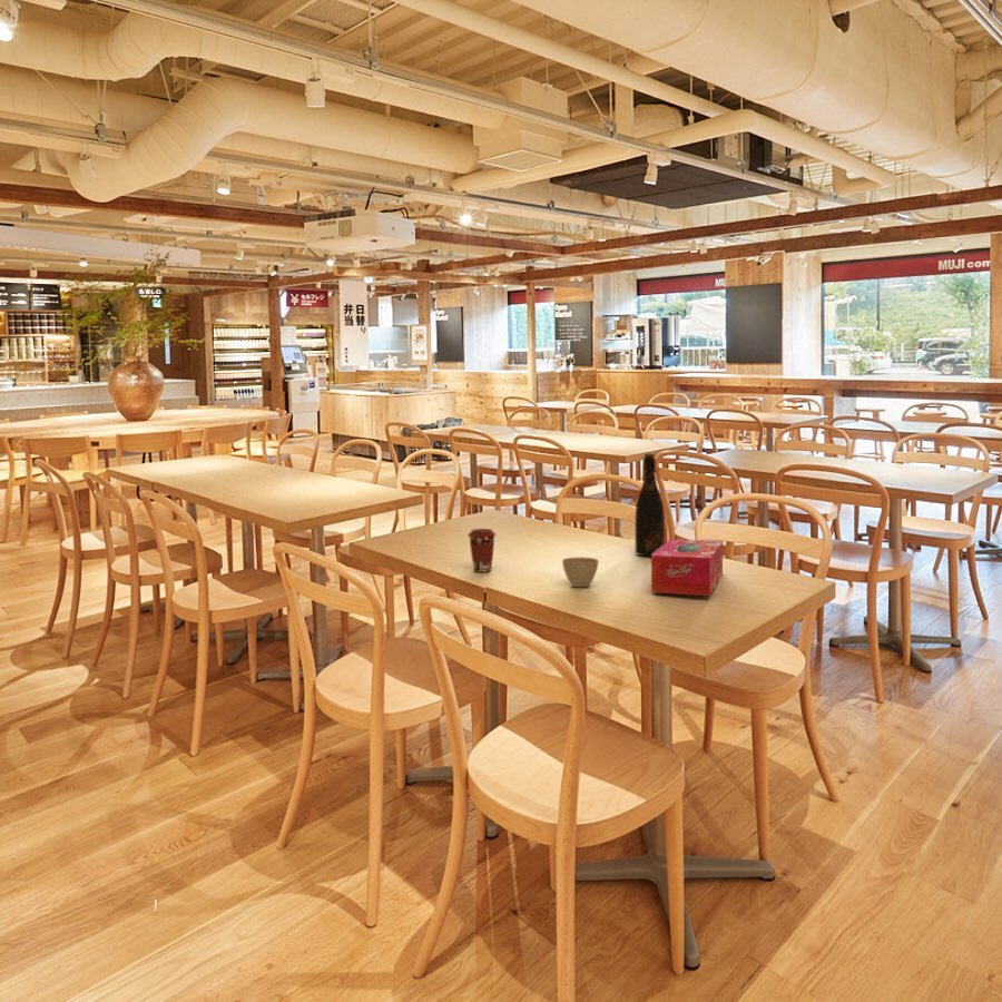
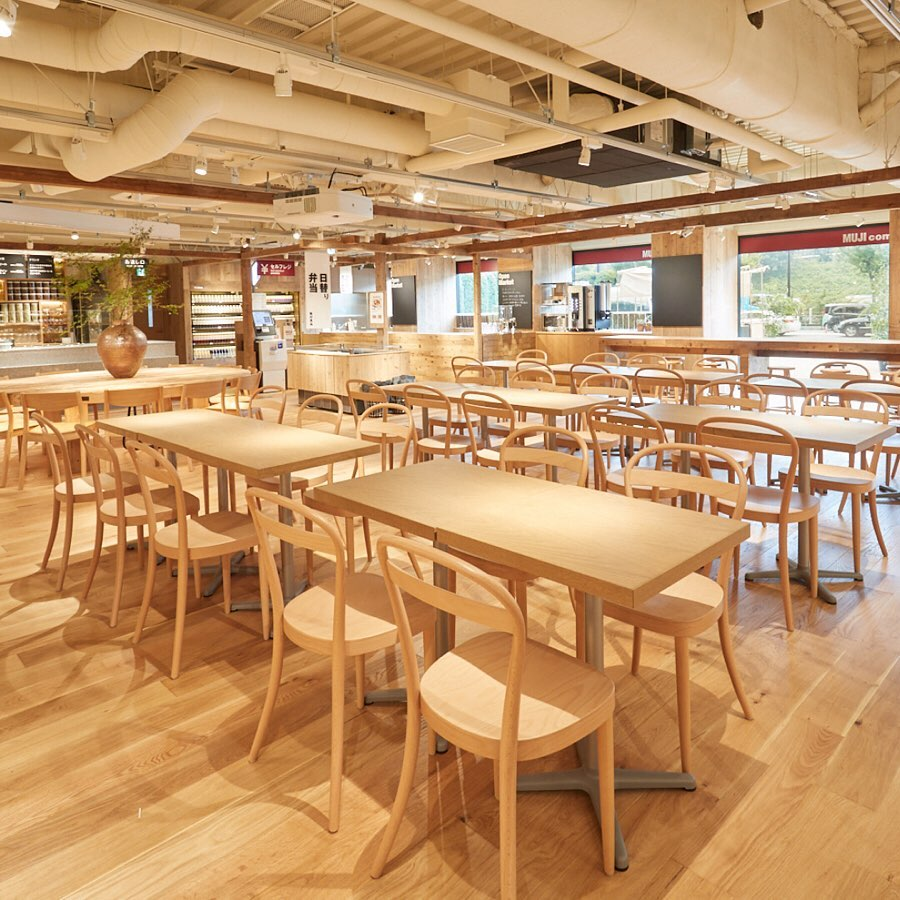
- tissue box [650,538,724,597]
- bottle [635,452,666,557]
- flower pot [561,556,600,588]
- coffee cup [466,528,497,573]
